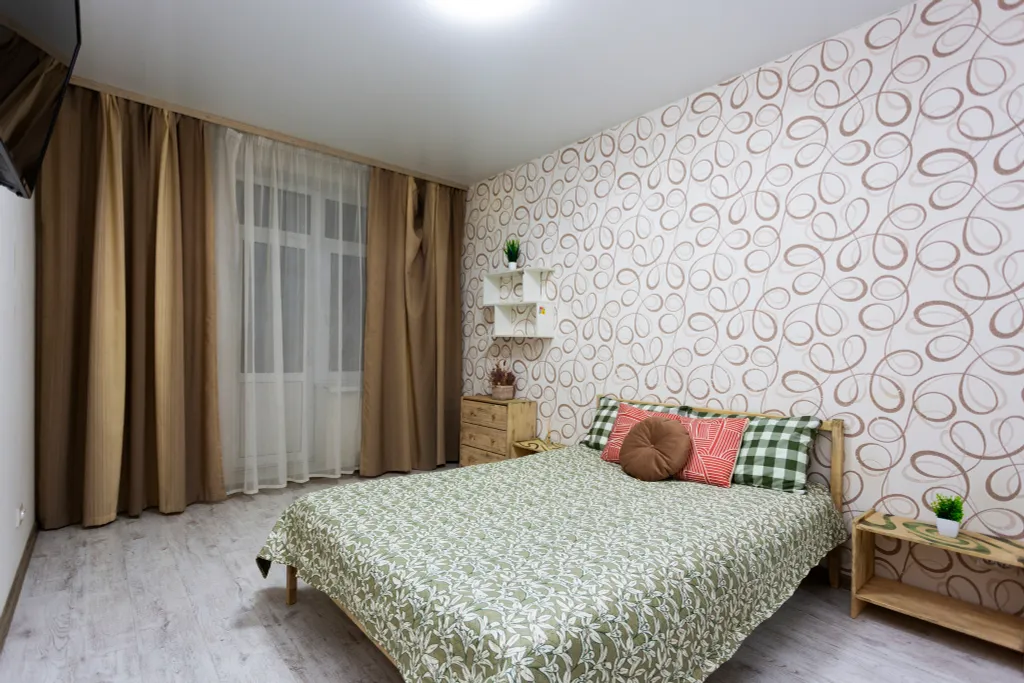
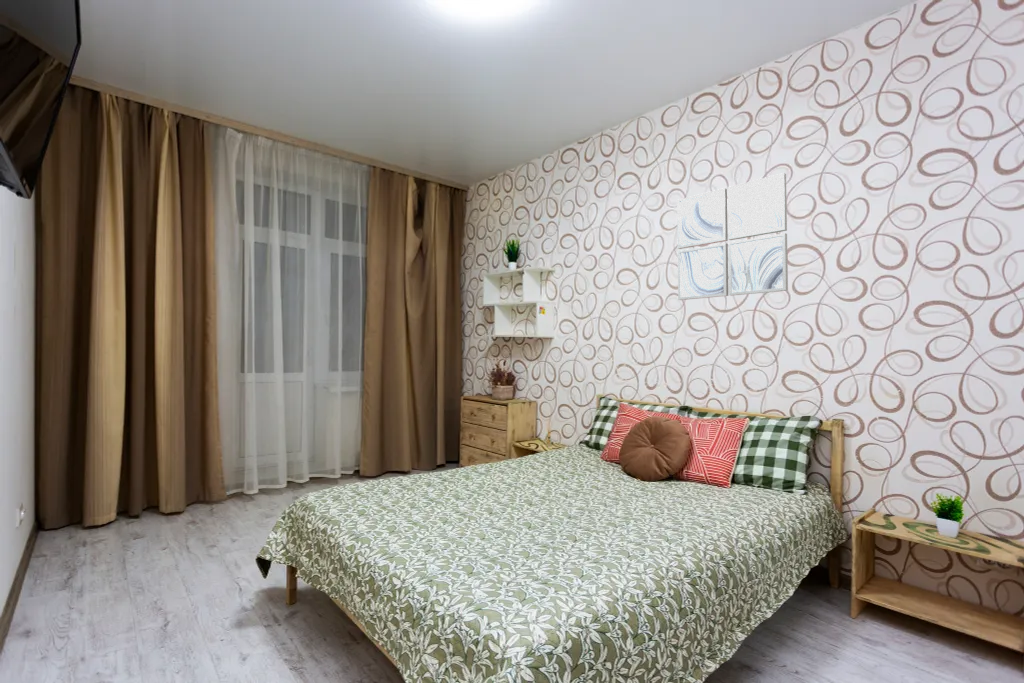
+ wall art [676,172,789,301]
